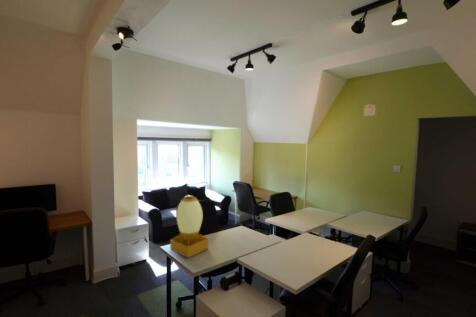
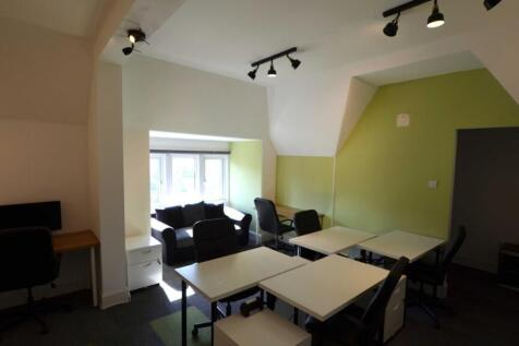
- desk lamp [169,194,209,259]
